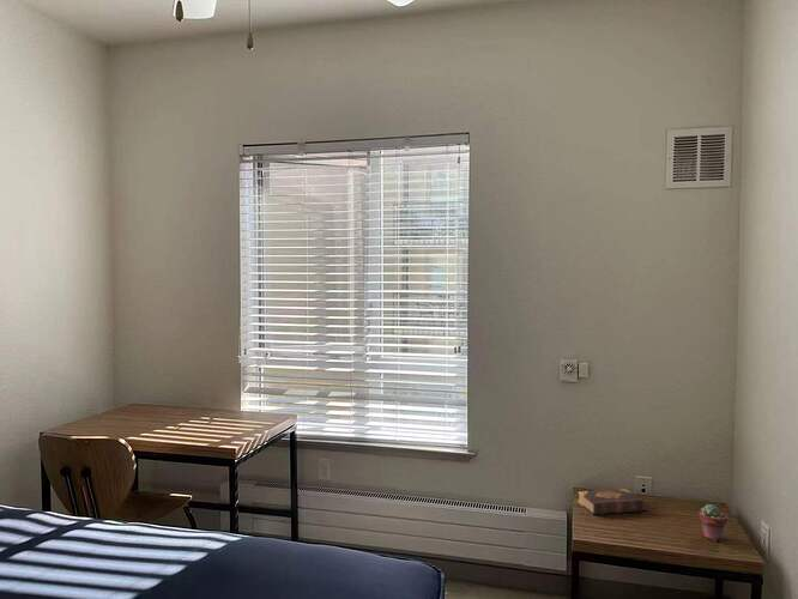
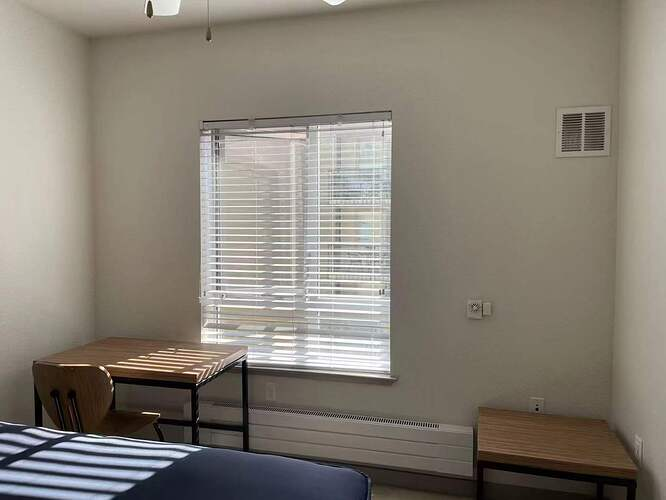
- potted succulent [699,503,729,543]
- book [576,488,648,515]
